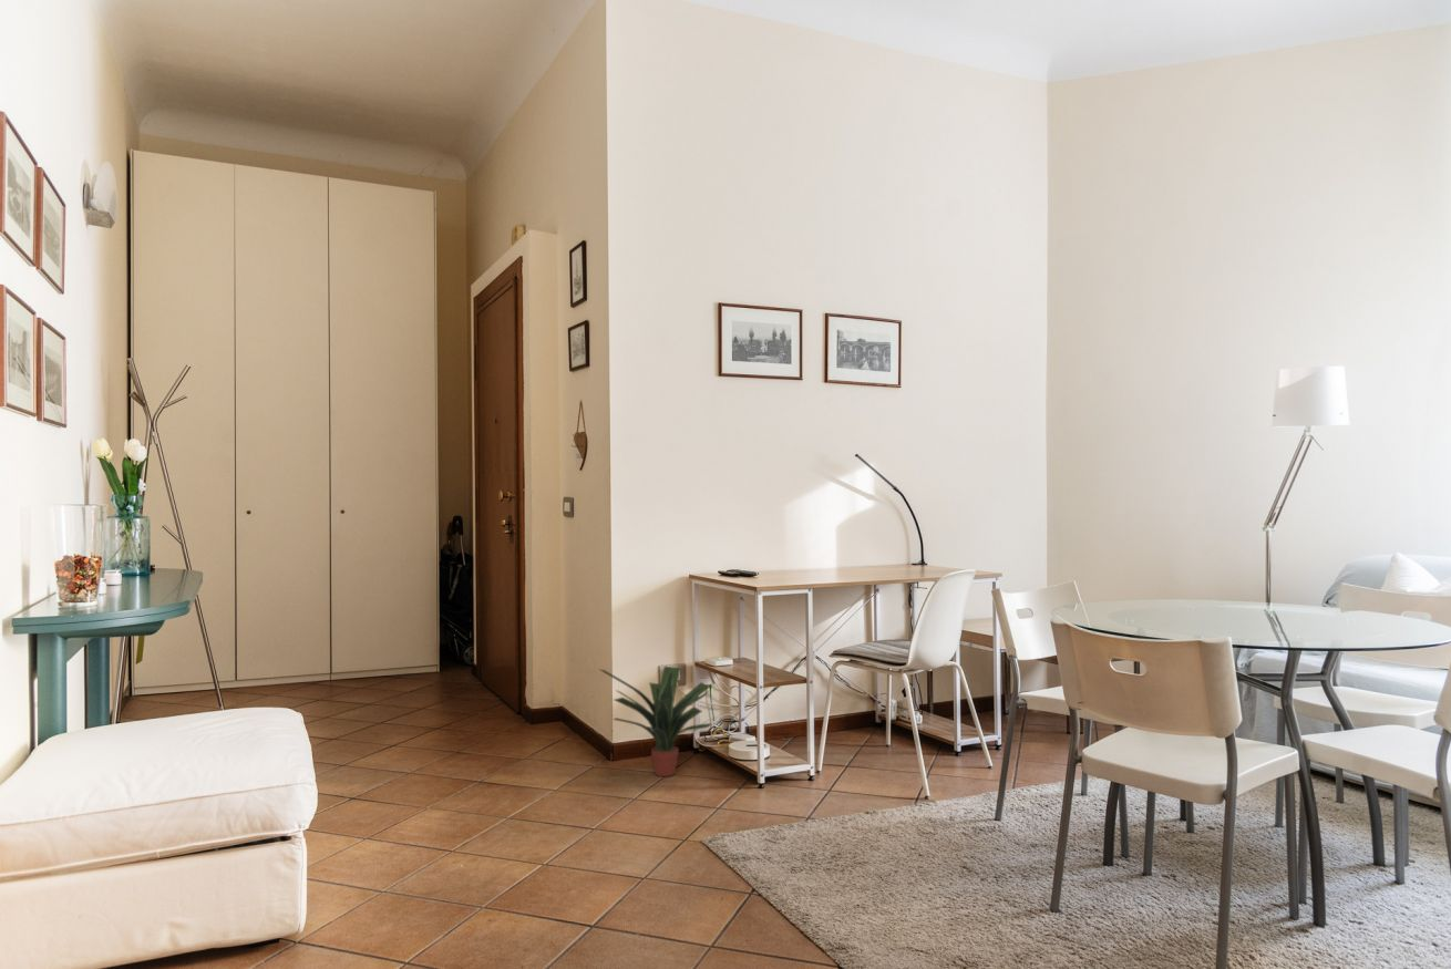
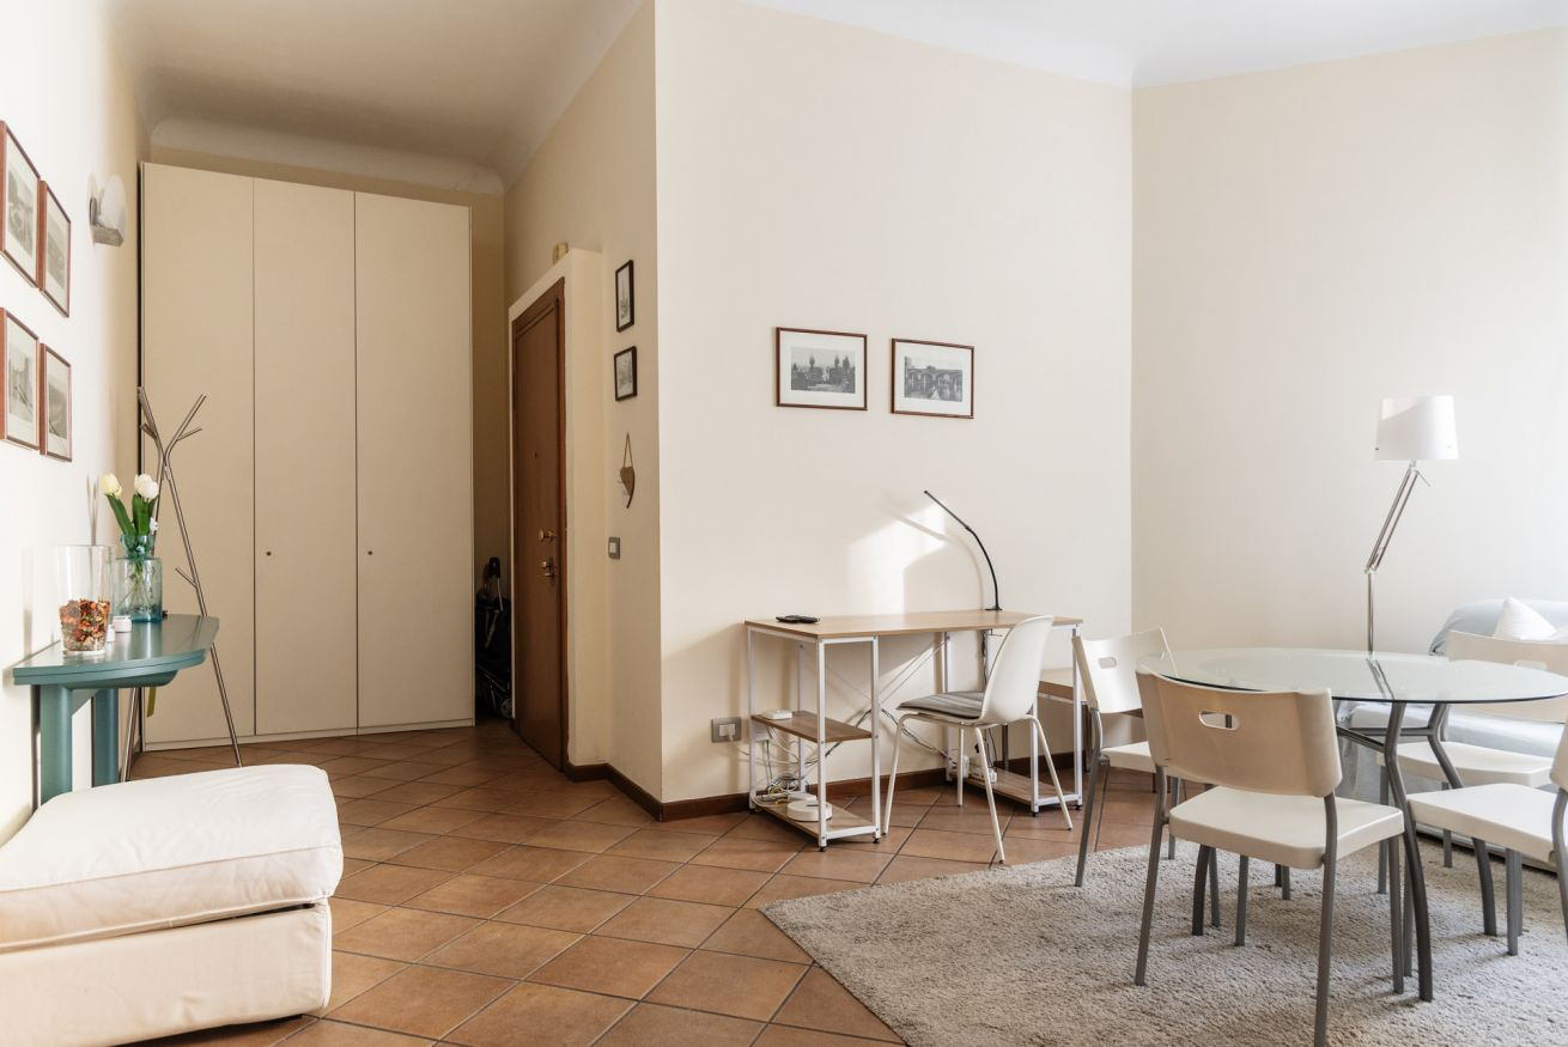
- potted plant [597,666,713,777]
